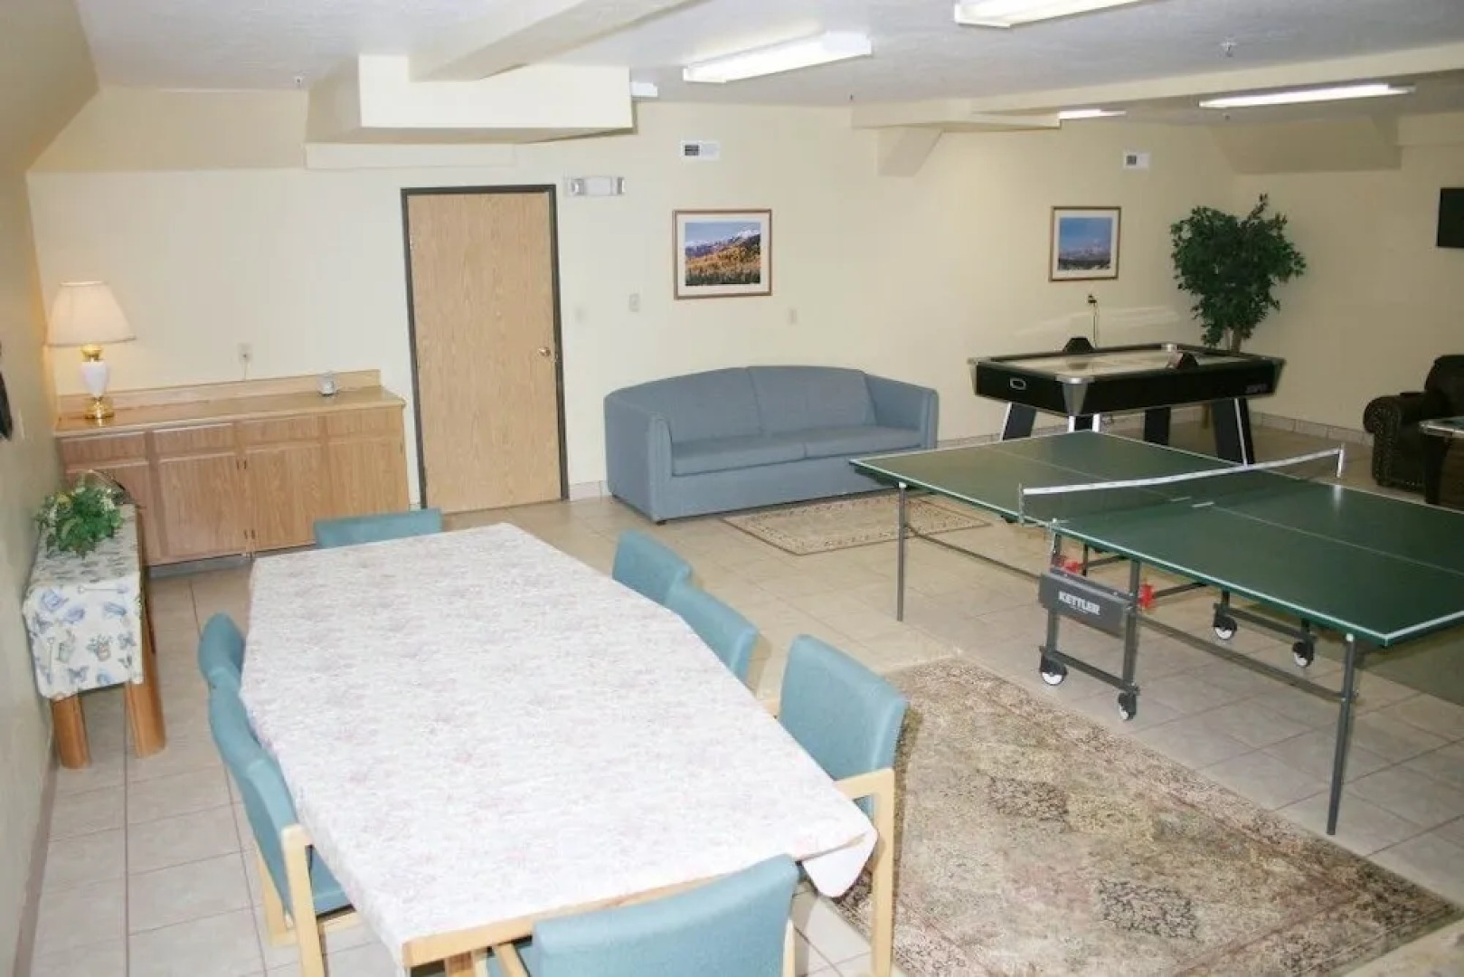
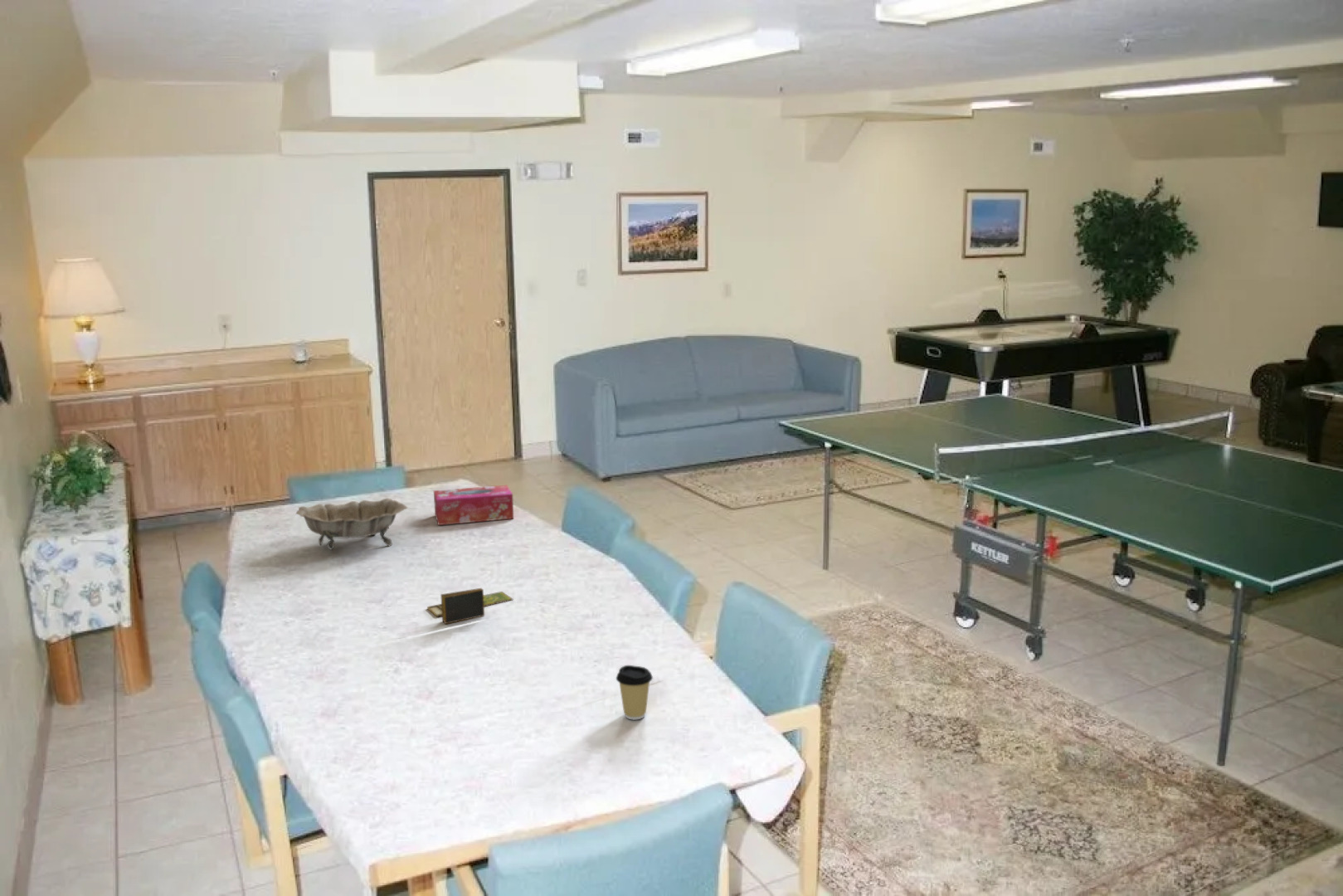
+ tissue box [433,485,514,526]
+ coffee cup [616,665,654,721]
+ board game [426,587,513,625]
+ decorative bowl [295,498,409,551]
